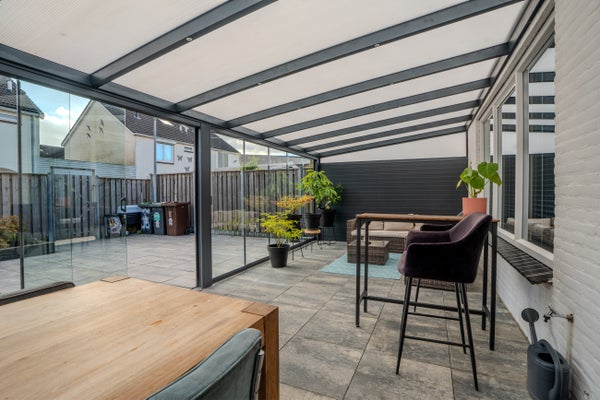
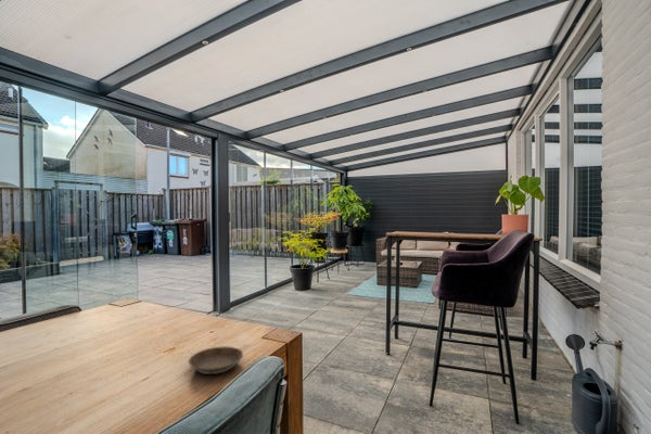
+ saucer [188,345,244,375]
